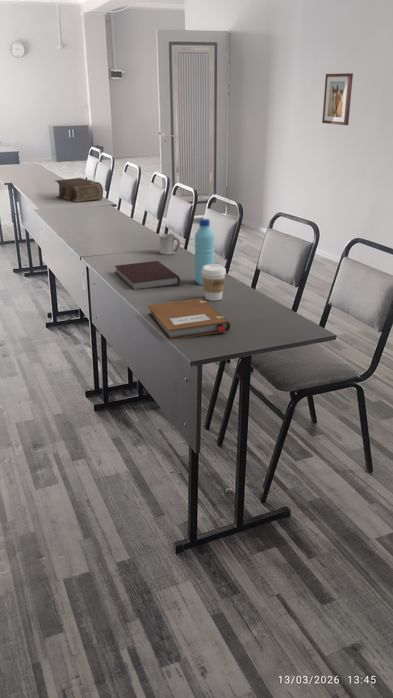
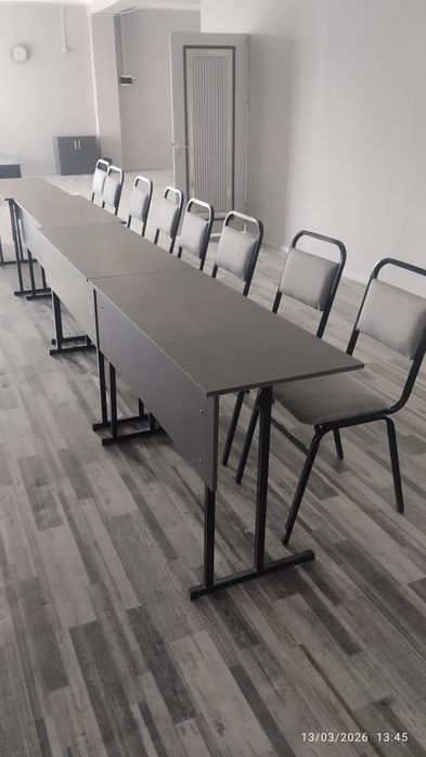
- notebook [147,297,231,341]
- coffee cup [202,263,227,302]
- water bottle [194,218,215,286]
- notebook [114,260,181,291]
- wall art [321,72,354,126]
- cup [159,233,181,256]
- bible [54,177,104,204]
